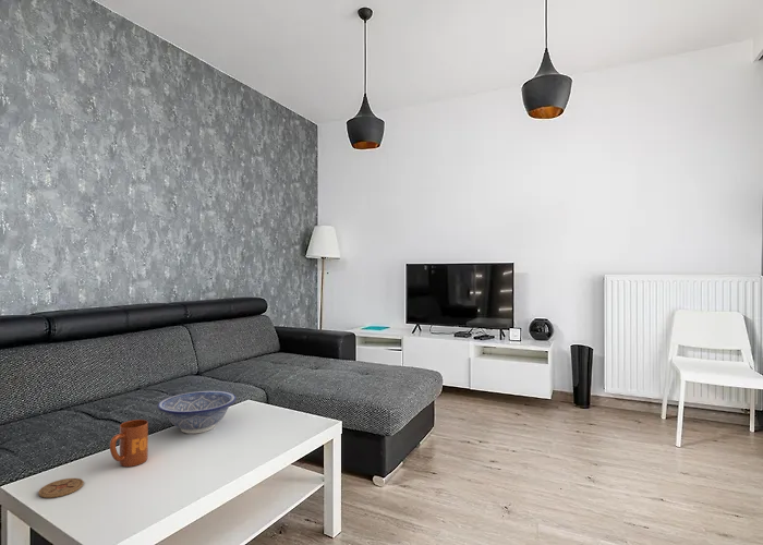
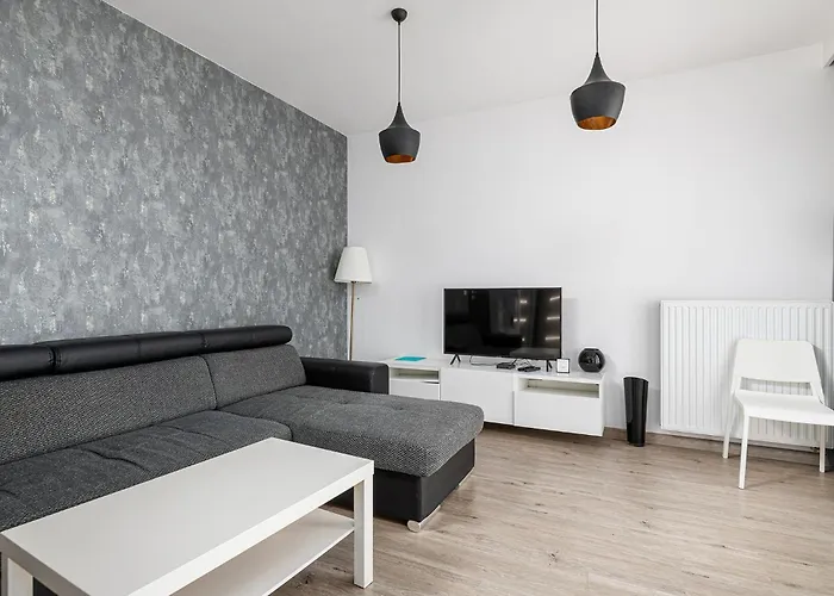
- mug [109,419,149,468]
- coaster [37,477,84,499]
- decorative bowl [157,390,237,435]
